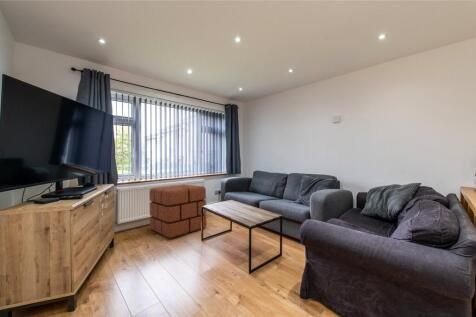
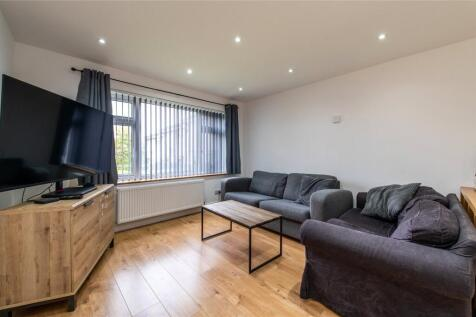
- pouf [148,184,207,239]
